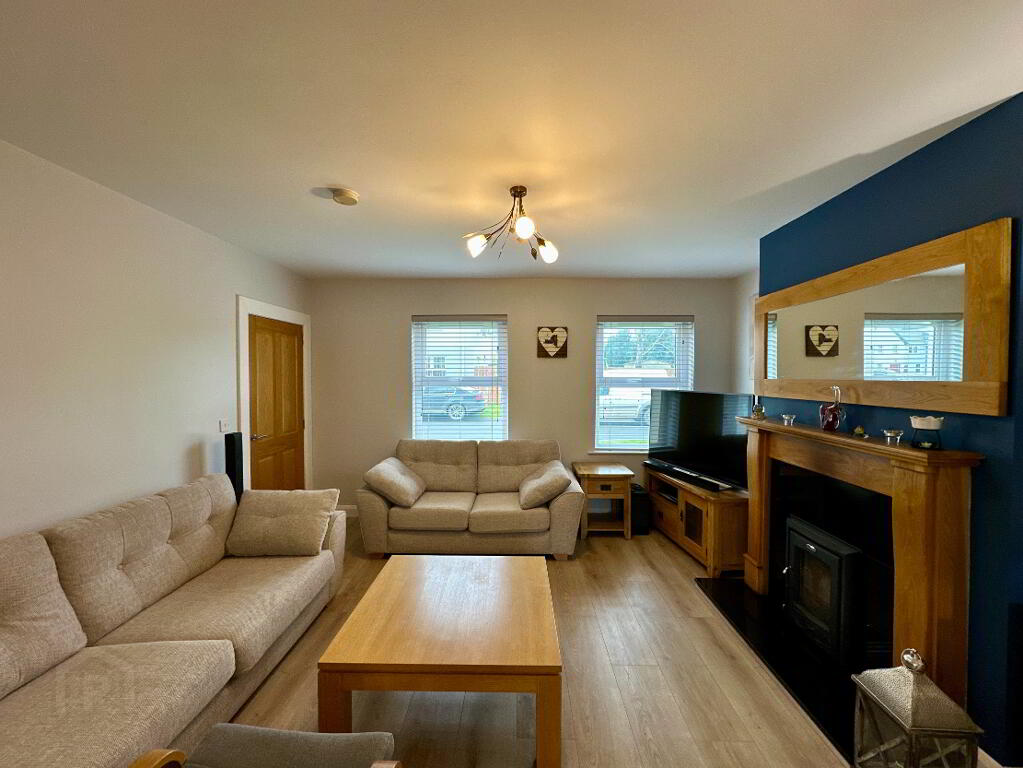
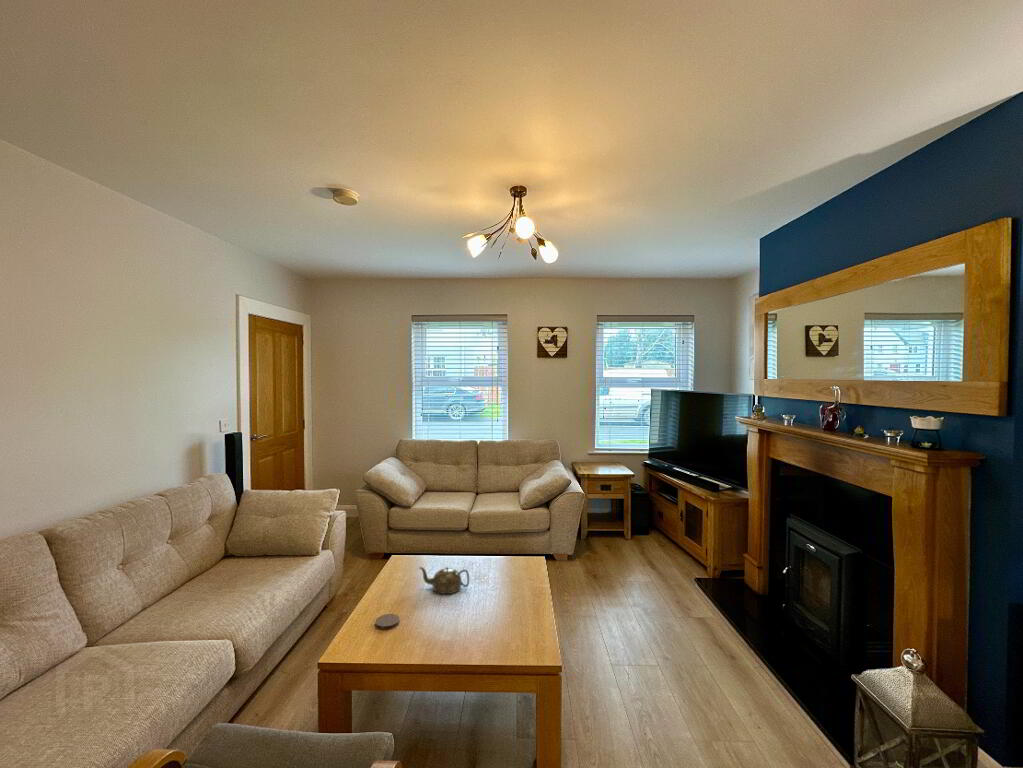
+ teapot [419,566,470,595]
+ coaster [374,613,400,631]
